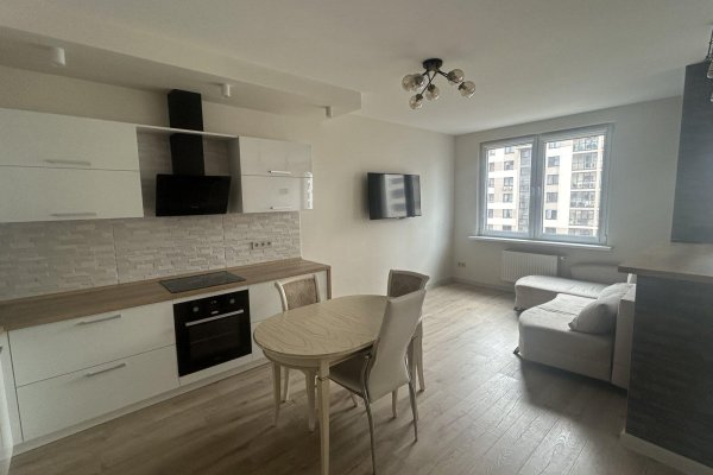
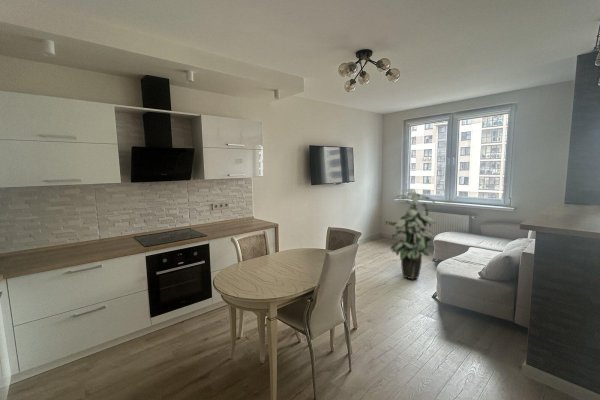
+ indoor plant [387,188,437,280]
